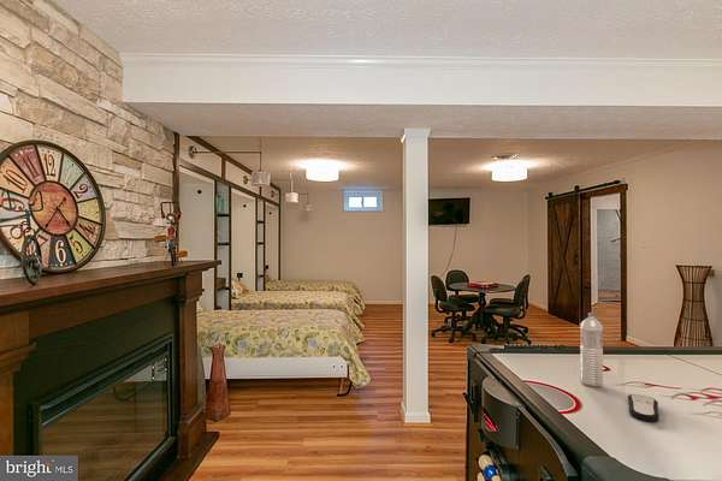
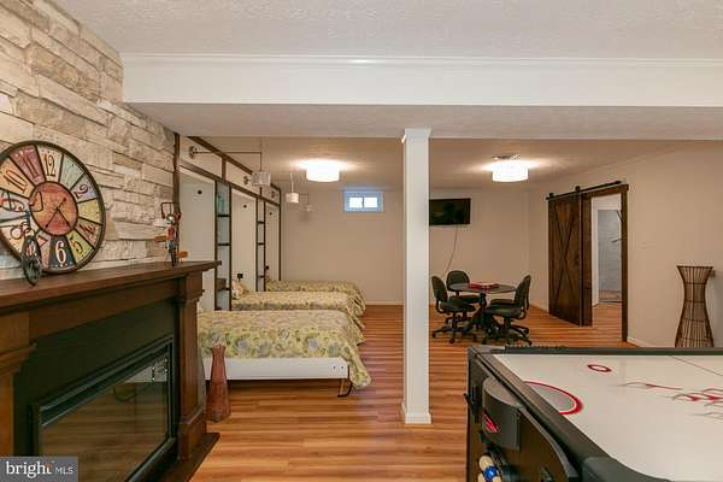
- water bottle [579,311,604,388]
- remote control [627,393,661,423]
